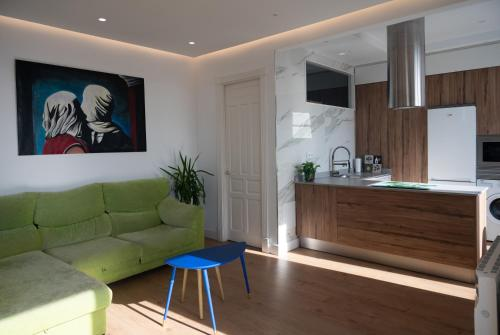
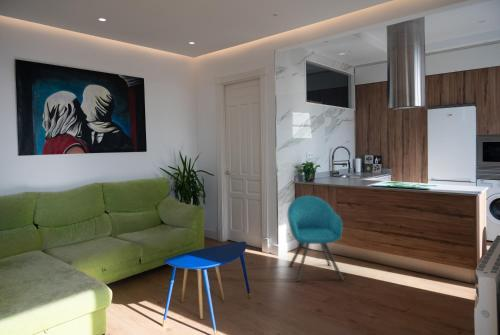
+ chair [286,195,345,283]
